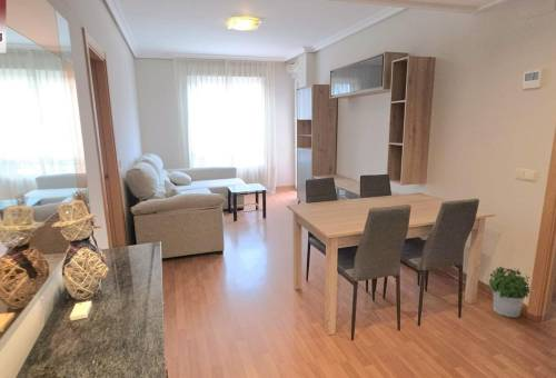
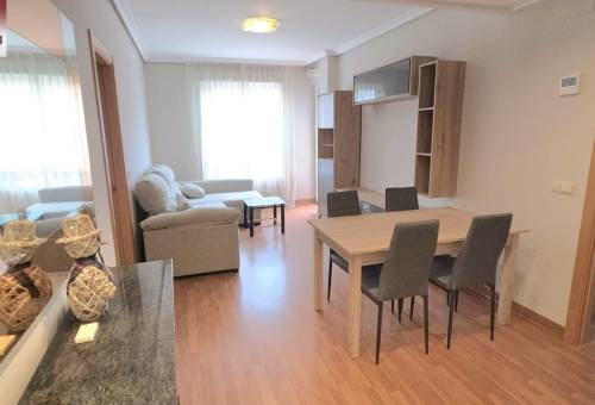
- potted plant [486,266,532,319]
